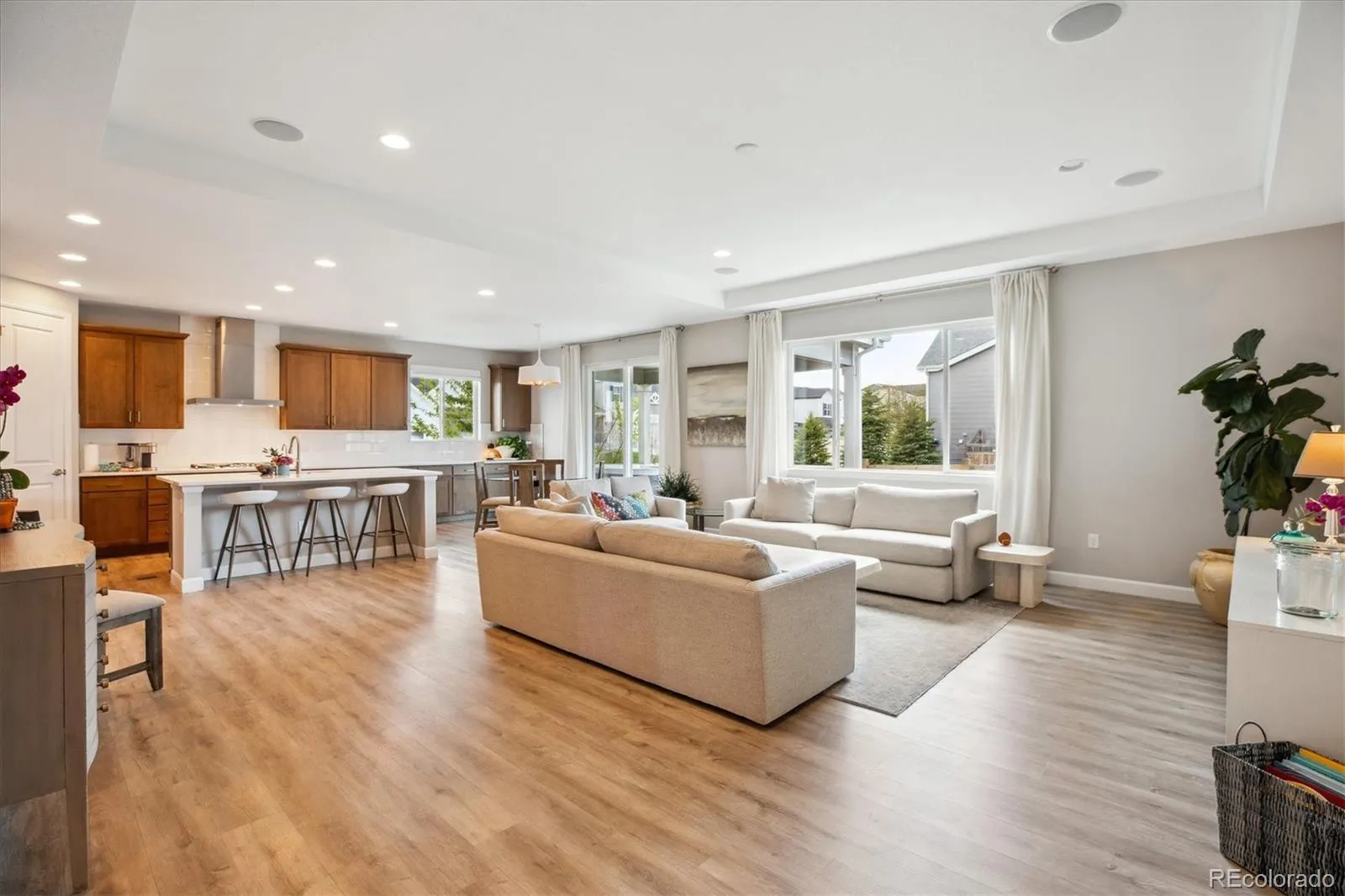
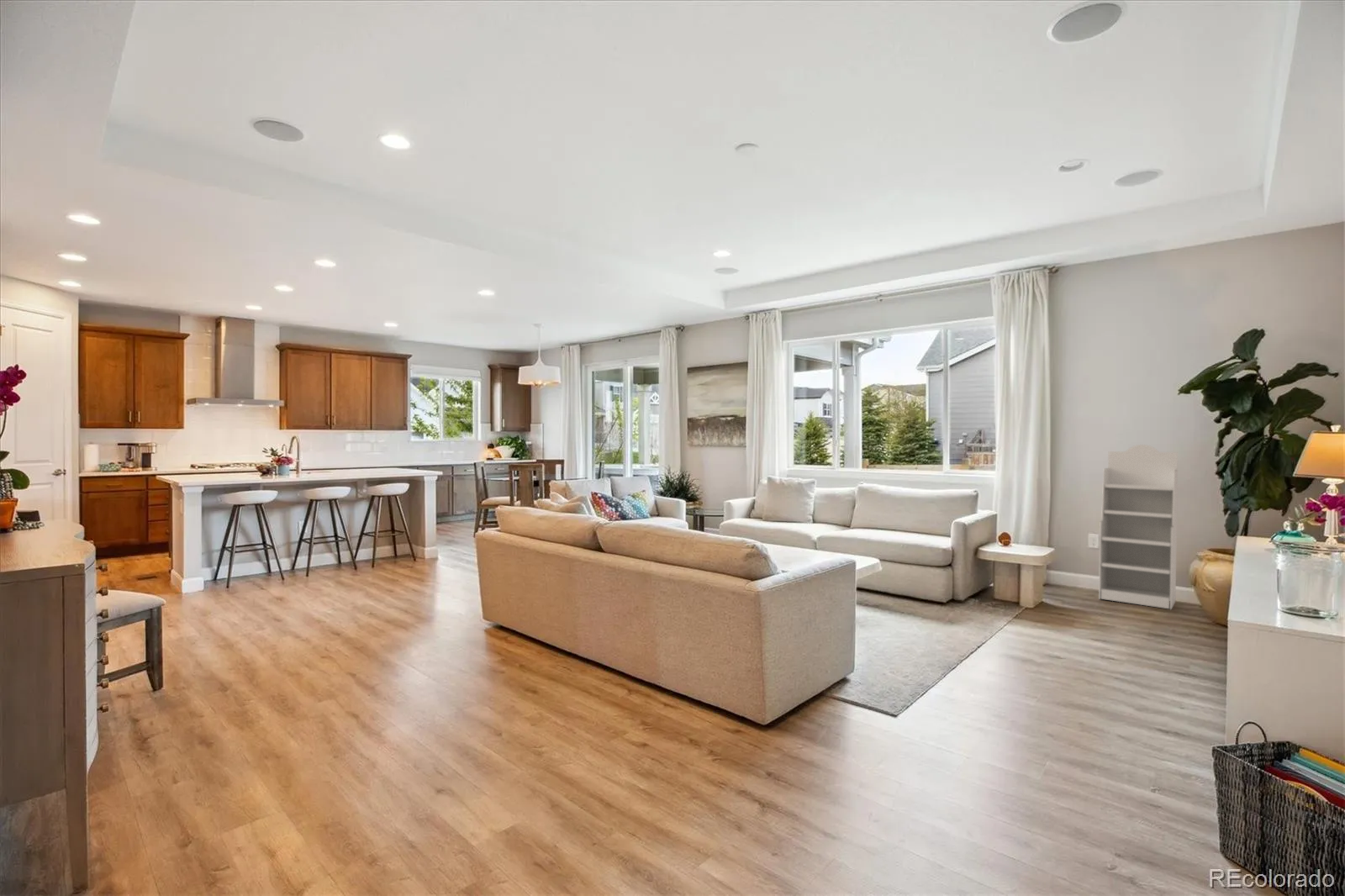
+ shelf [1098,444,1179,610]
